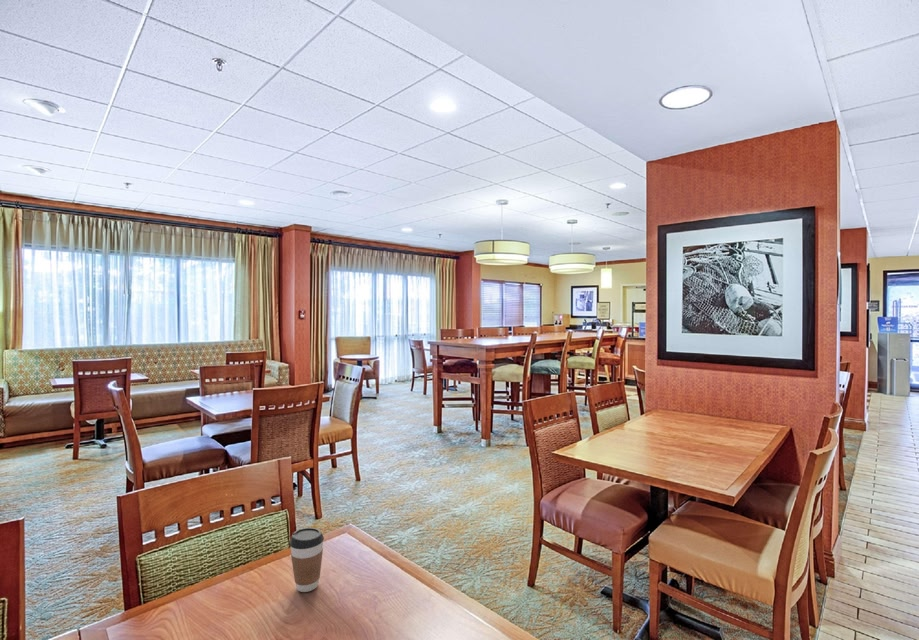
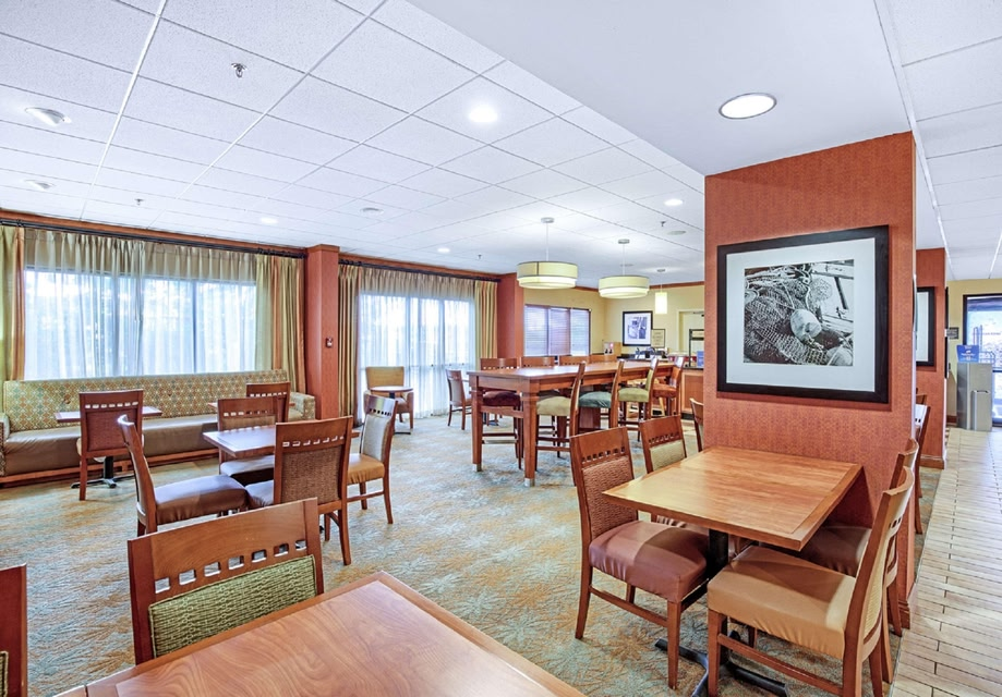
- coffee cup [289,527,325,593]
